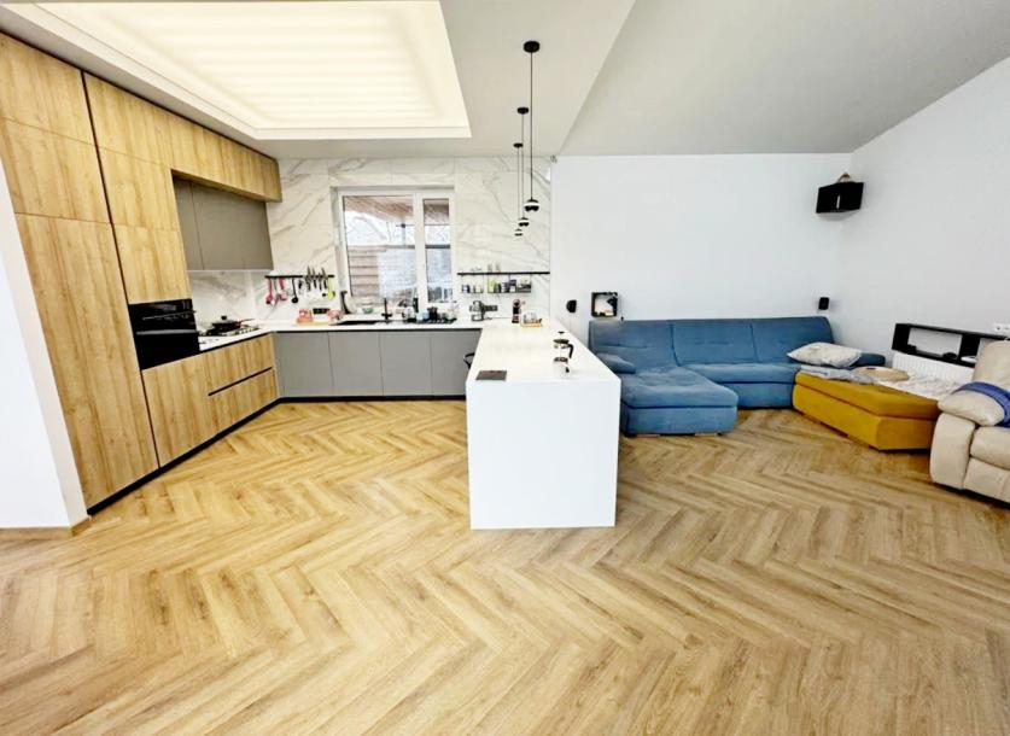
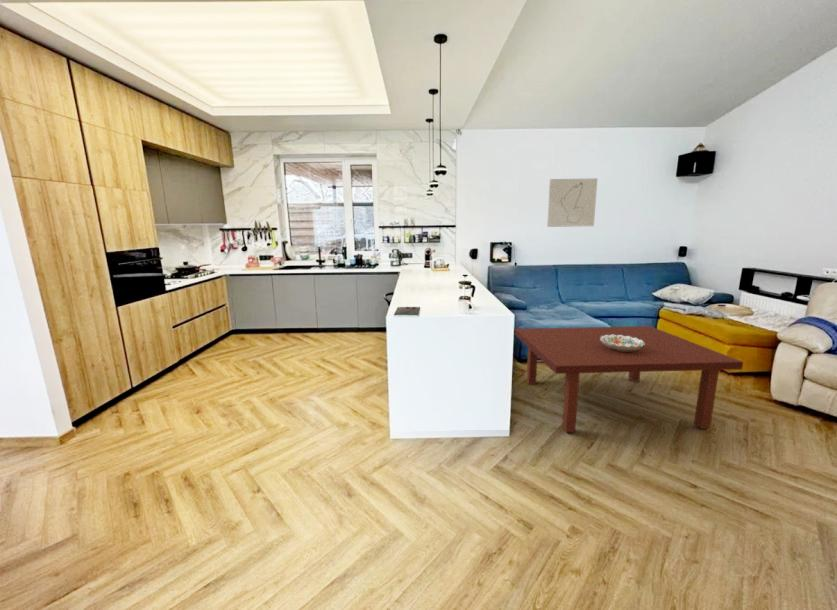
+ wall art [546,177,598,228]
+ decorative bowl [600,334,645,351]
+ coffee table [514,325,744,433]
